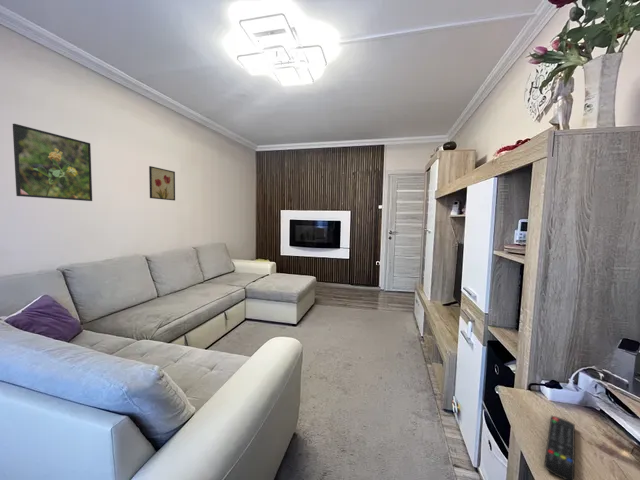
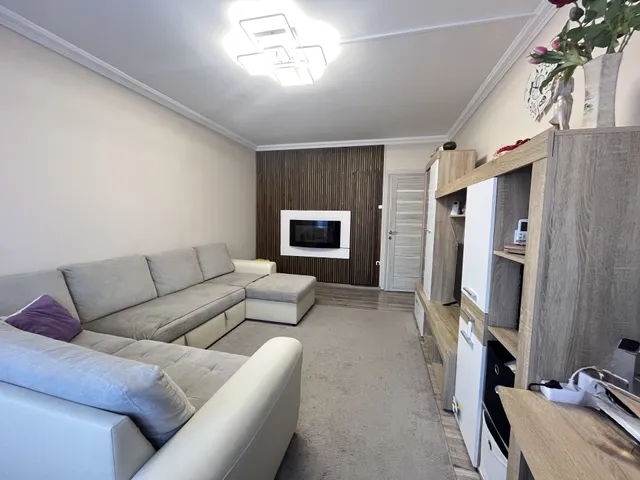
- wall art [148,165,176,201]
- remote control [543,414,576,480]
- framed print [12,123,93,202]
